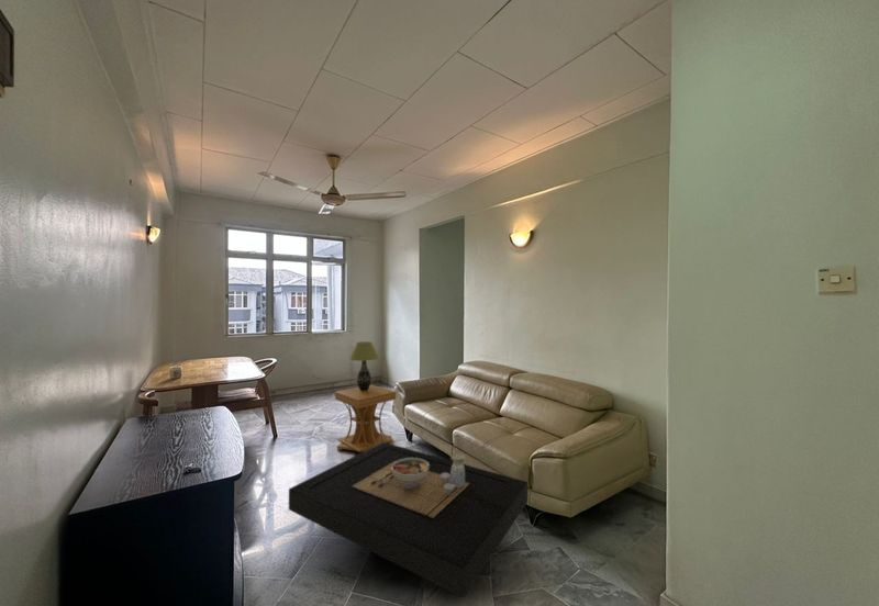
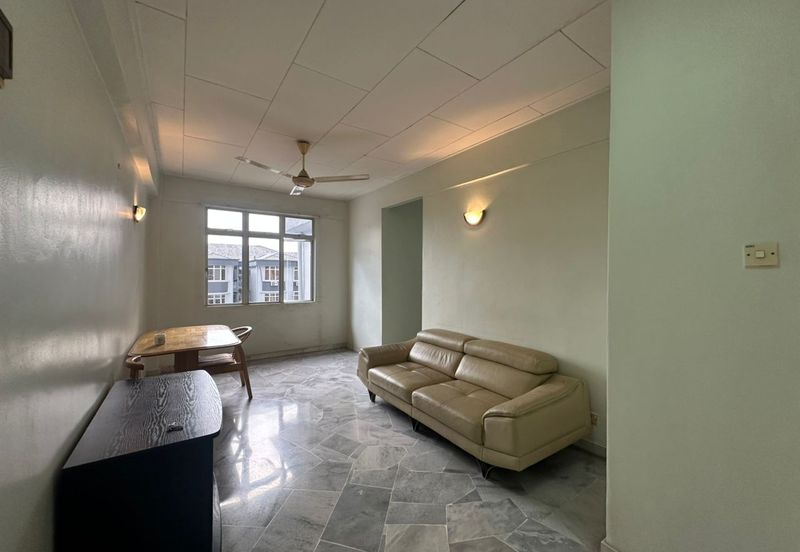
- side table [334,384,398,453]
- coffee table [288,442,528,598]
- table lamp [348,340,380,391]
